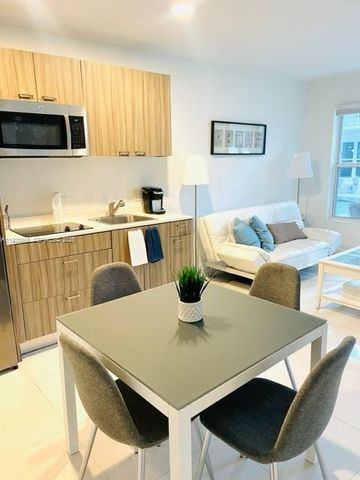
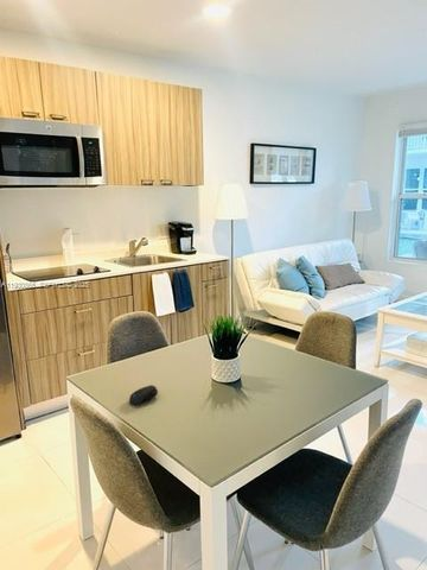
+ computer mouse [128,385,159,406]
